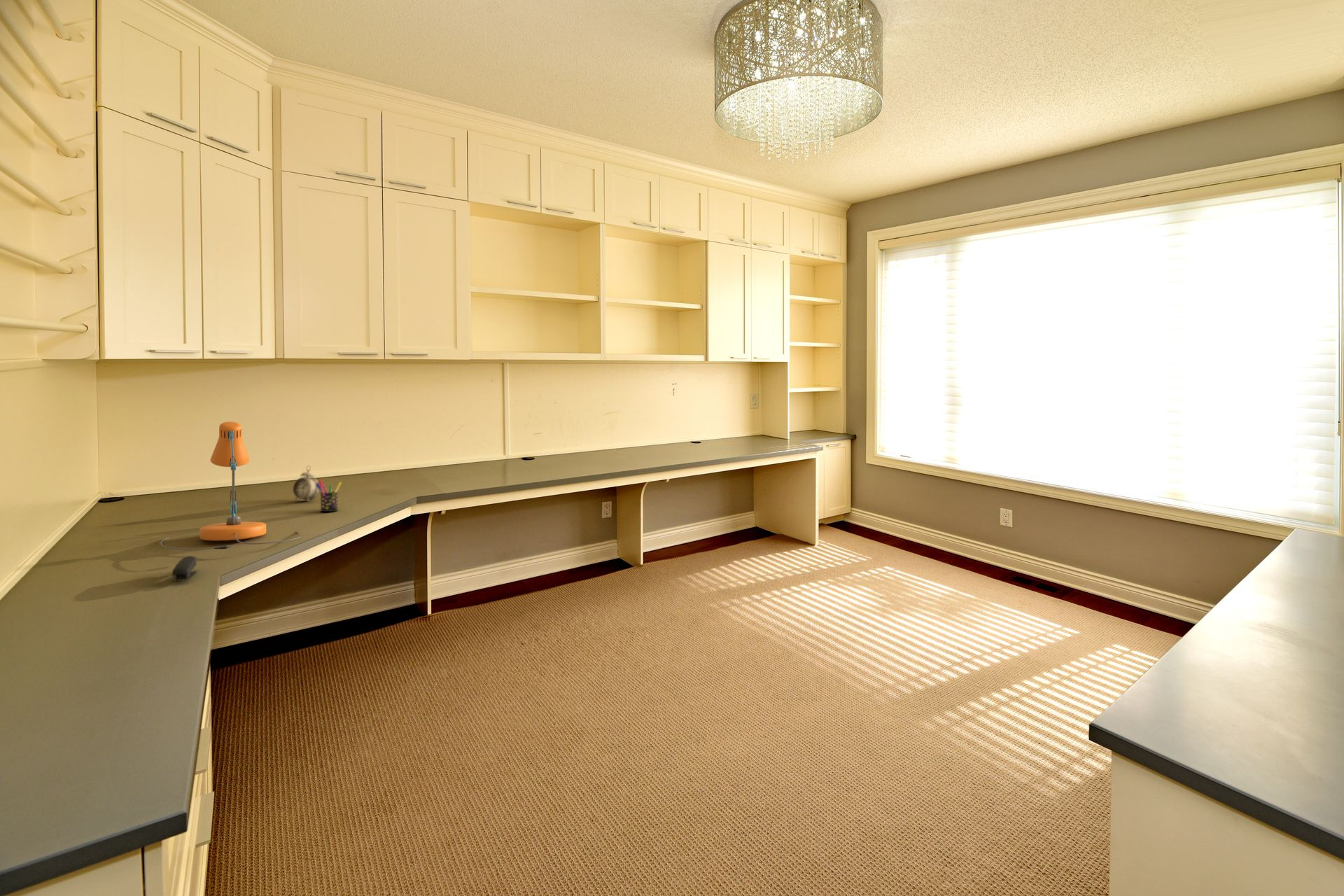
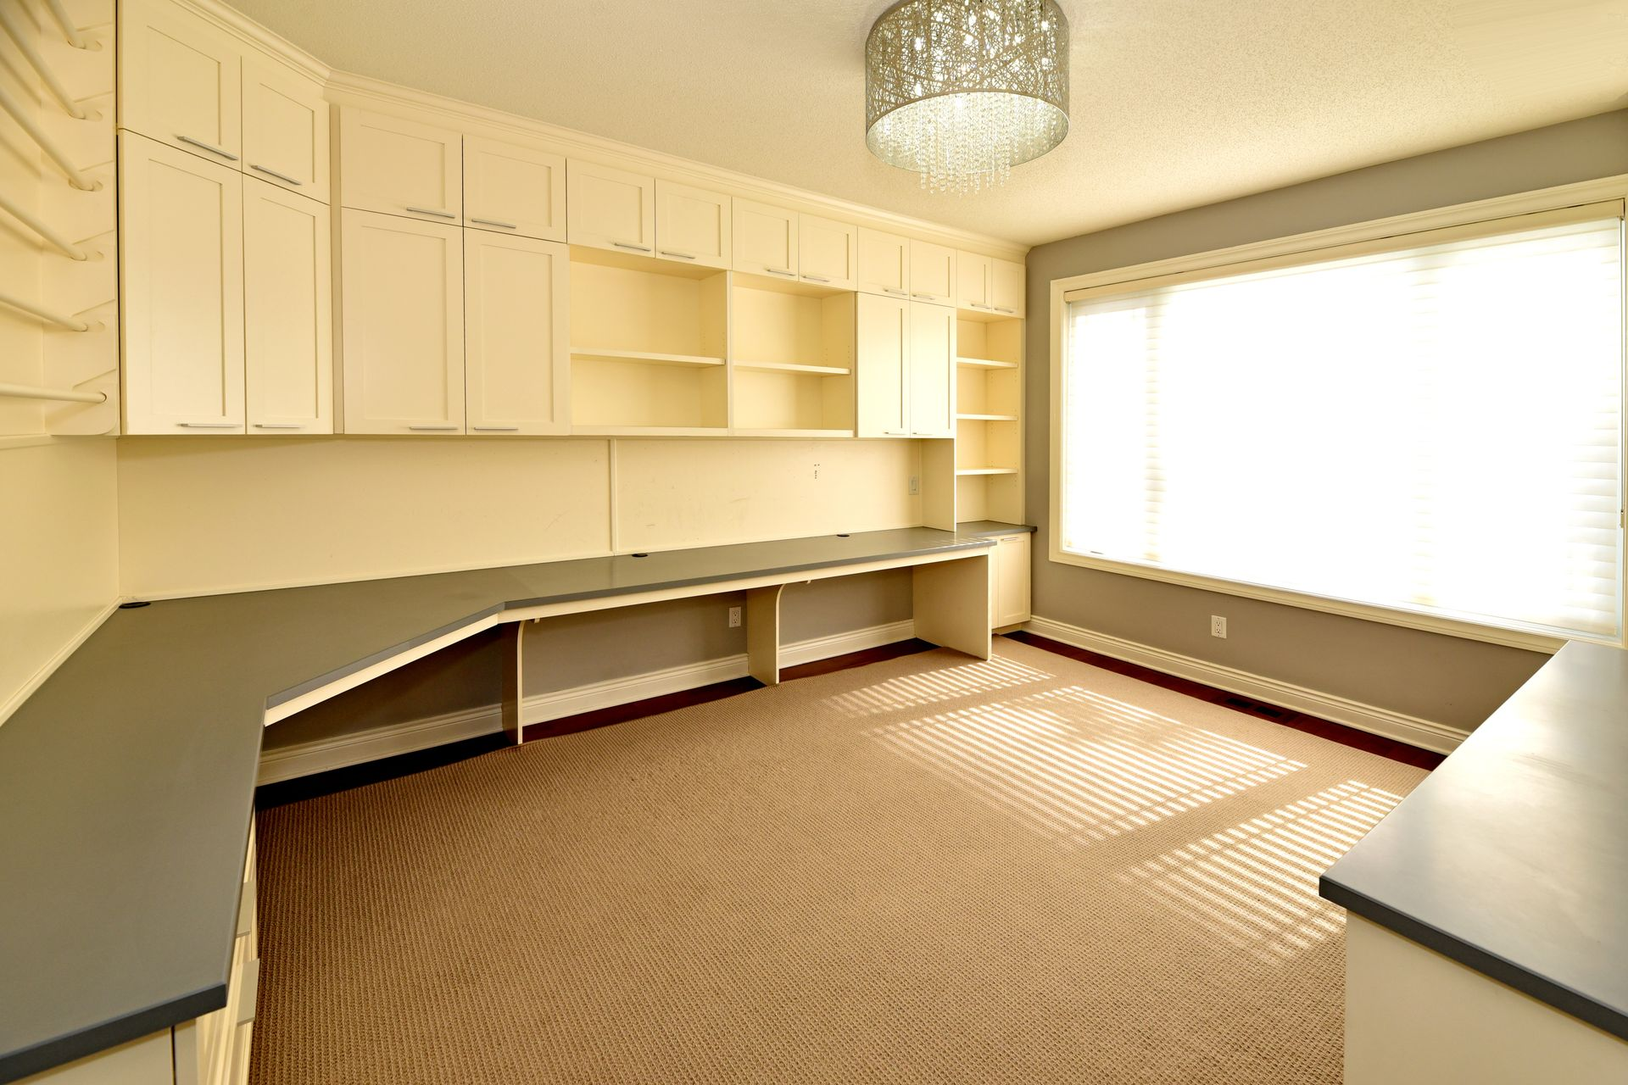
- desk lamp [160,421,302,550]
- pen holder [316,479,342,512]
- stapler [171,555,197,582]
- alarm clock [292,465,320,503]
